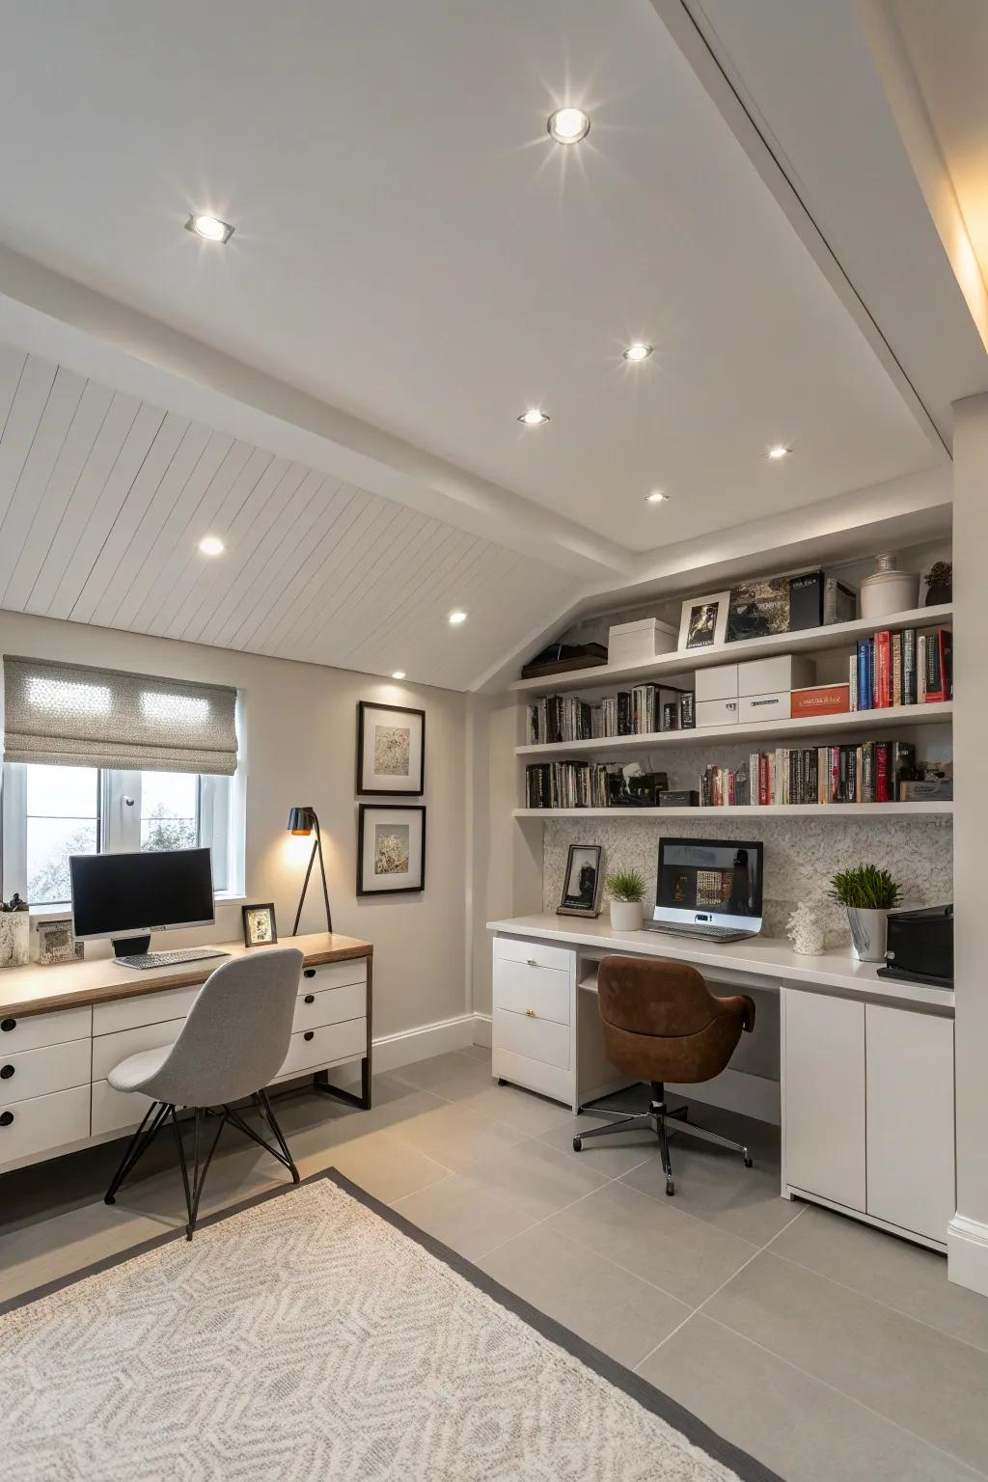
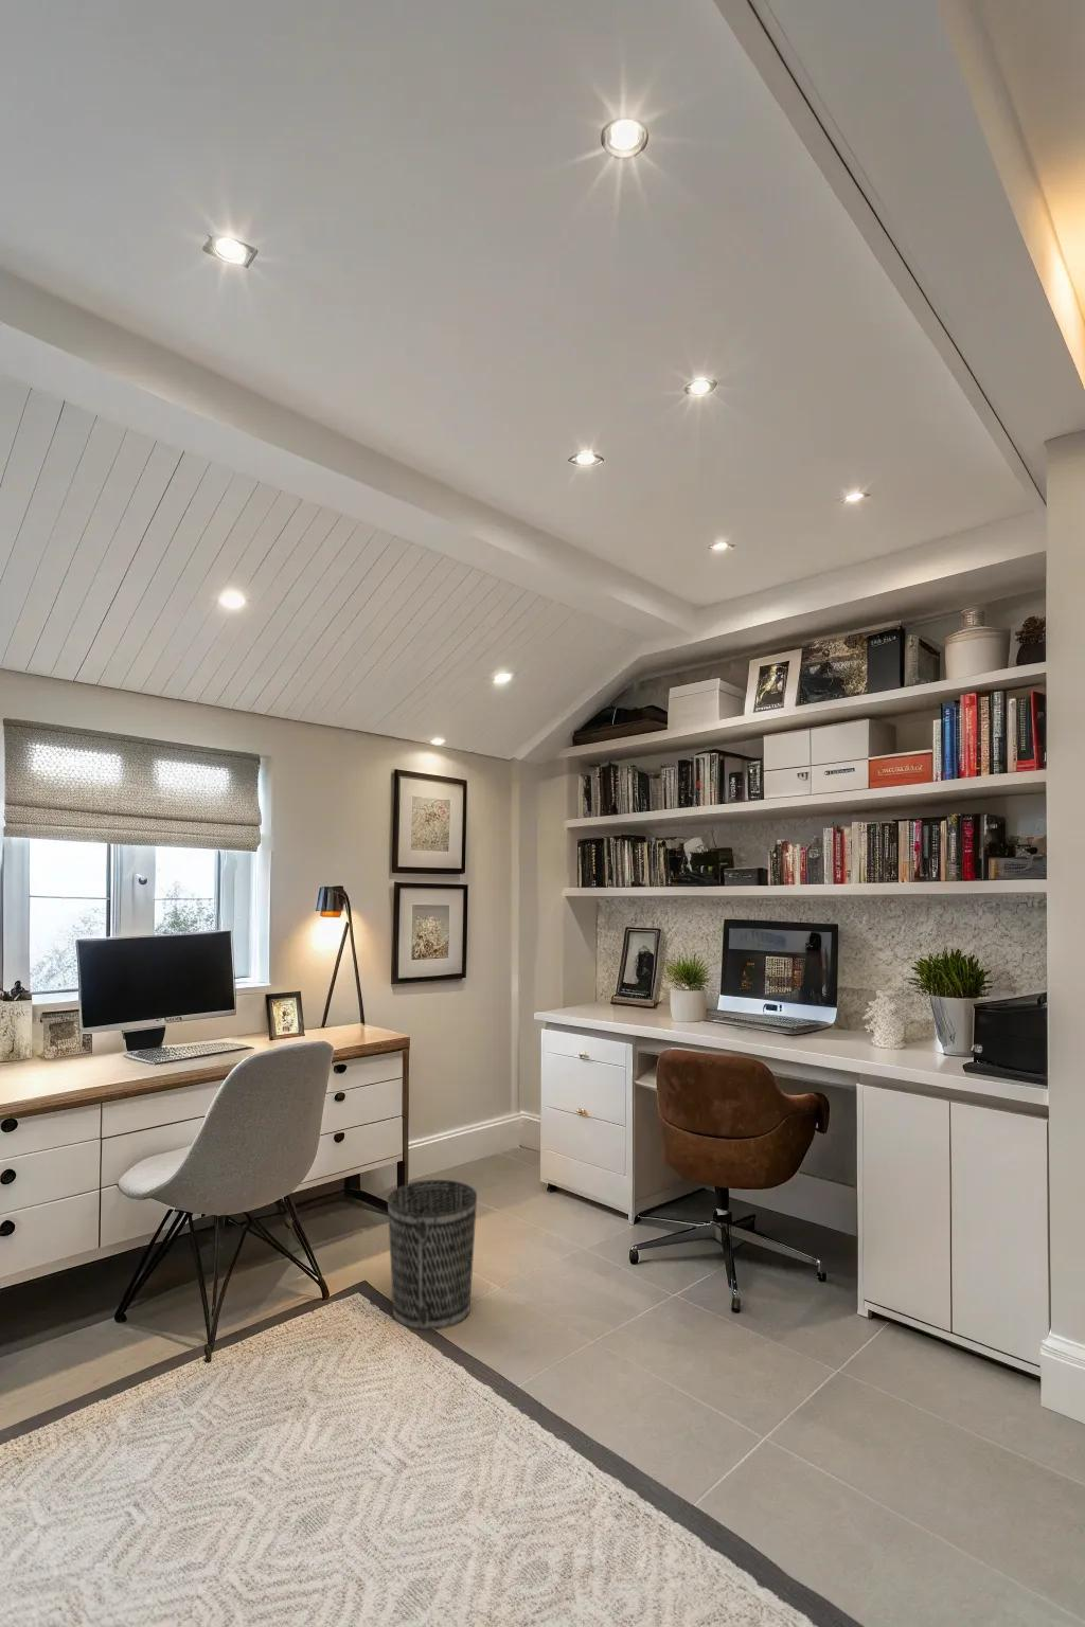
+ wastebasket [386,1179,478,1332]
